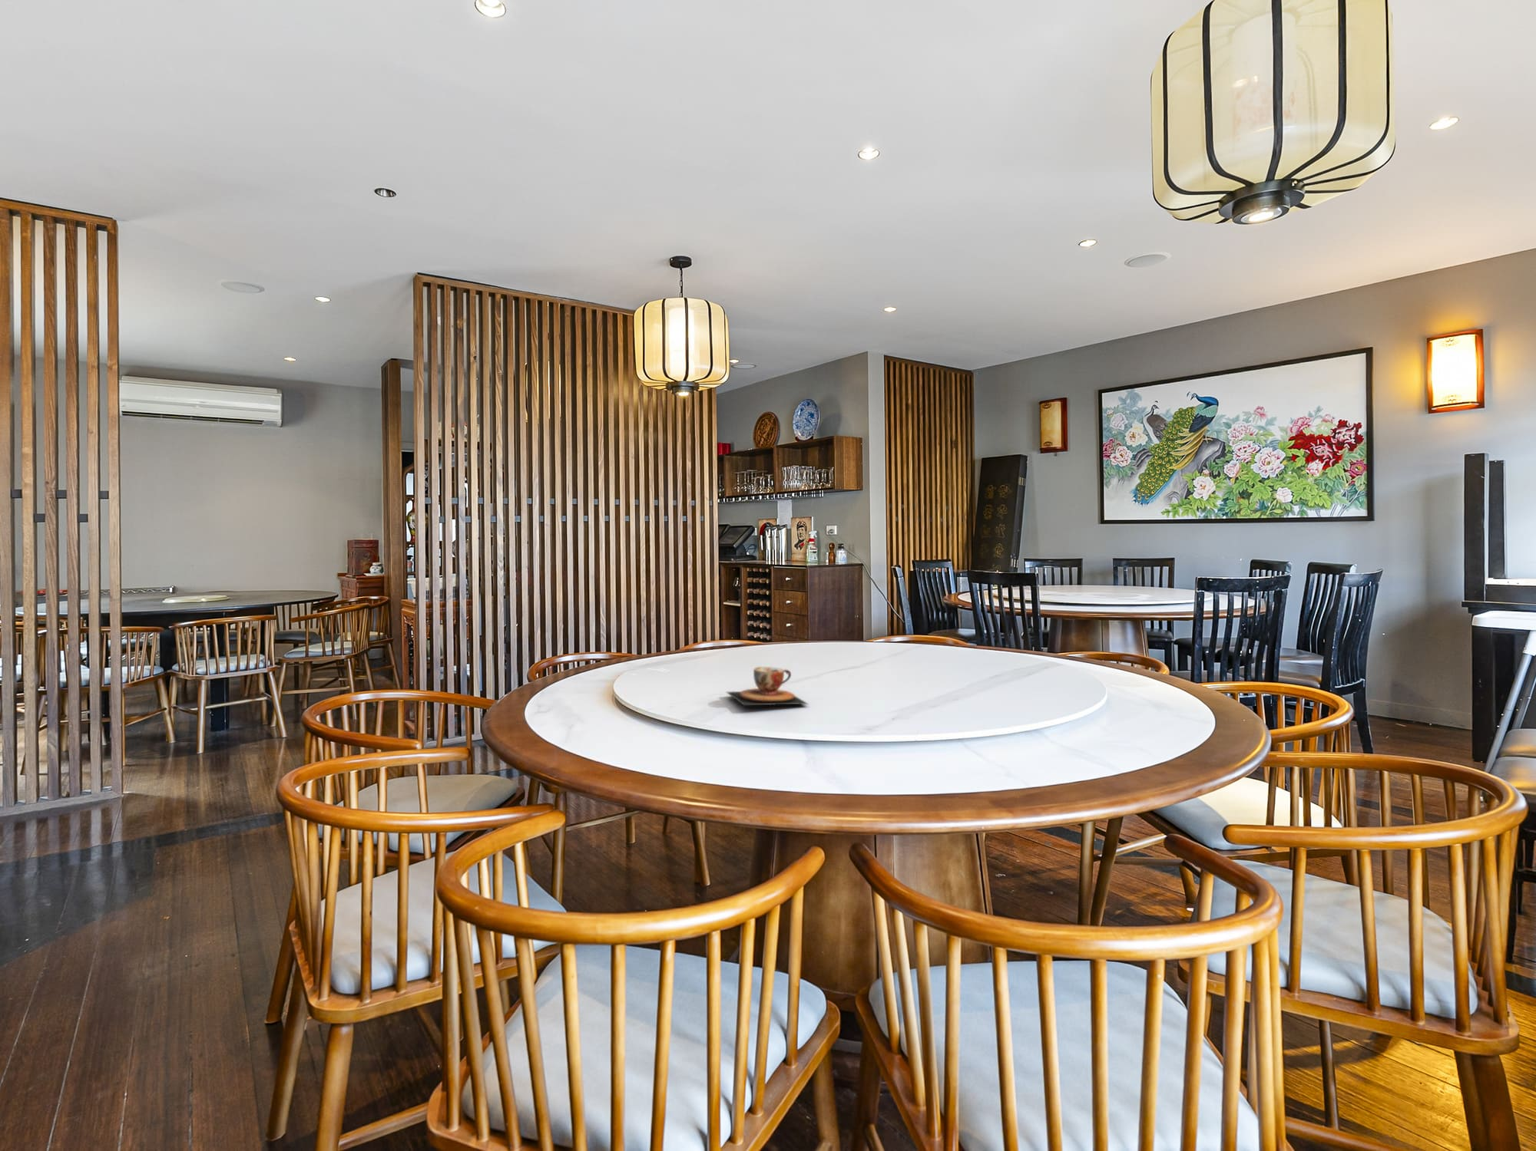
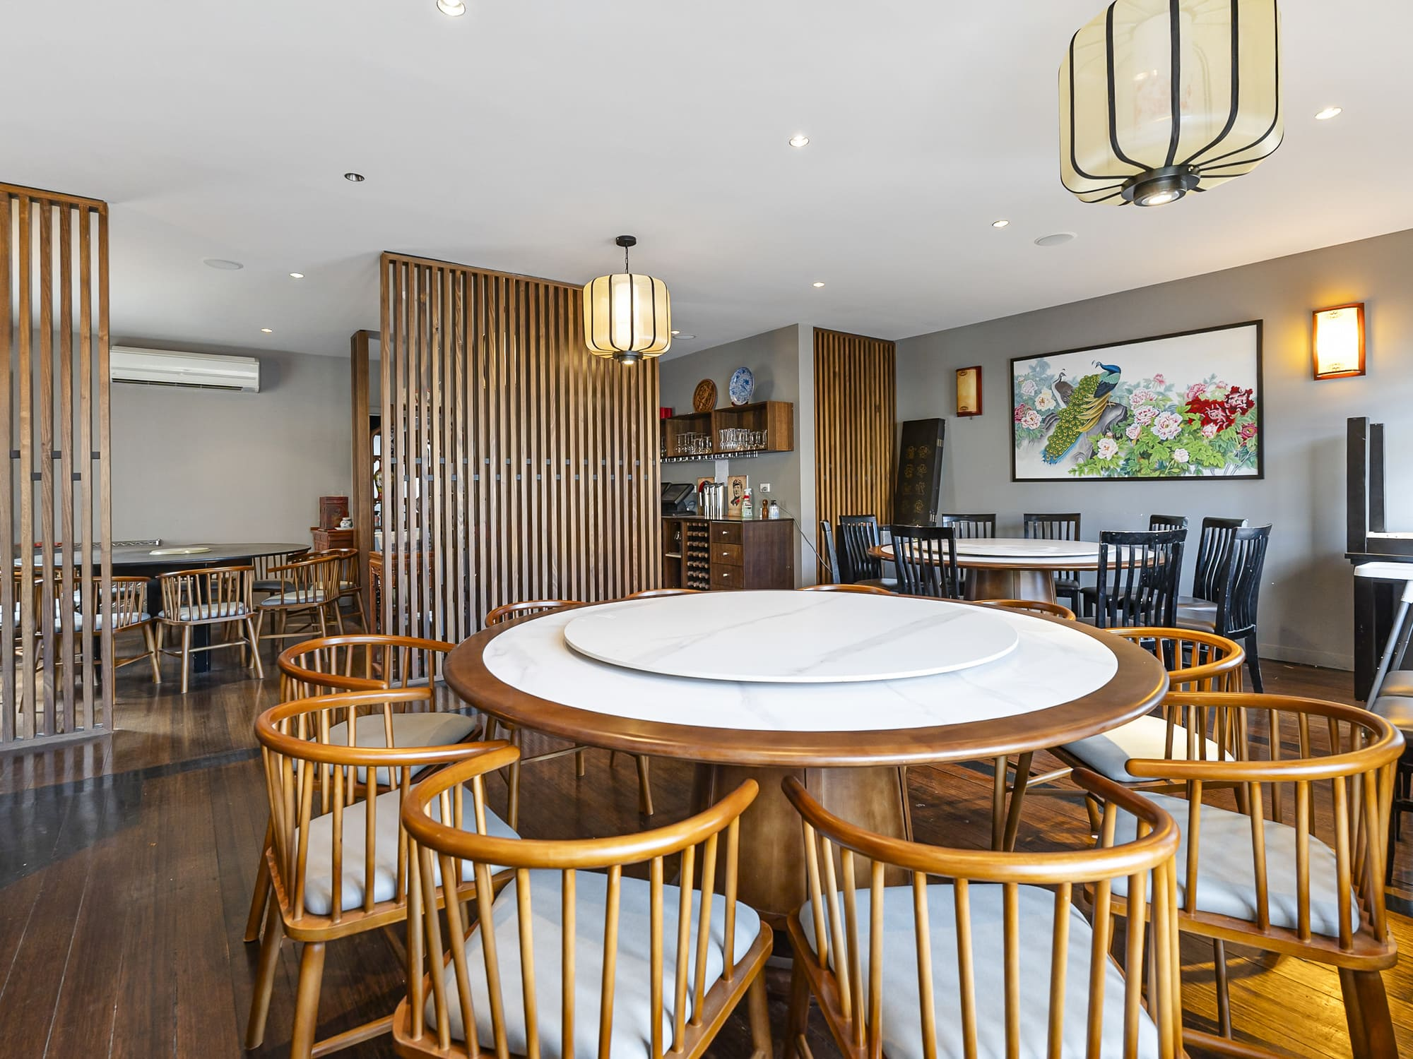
- teacup [726,666,809,706]
